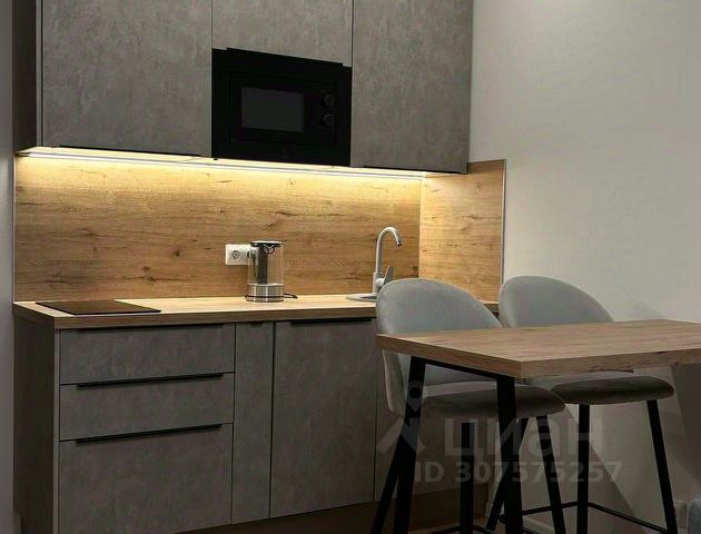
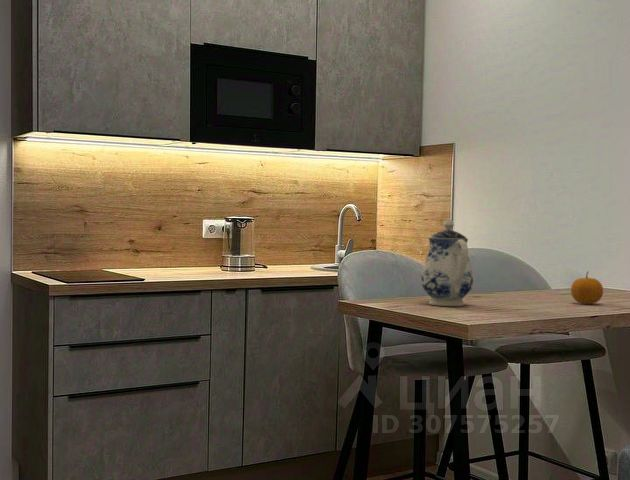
+ teapot [420,219,474,307]
+ fruit [570,270,604,305]
